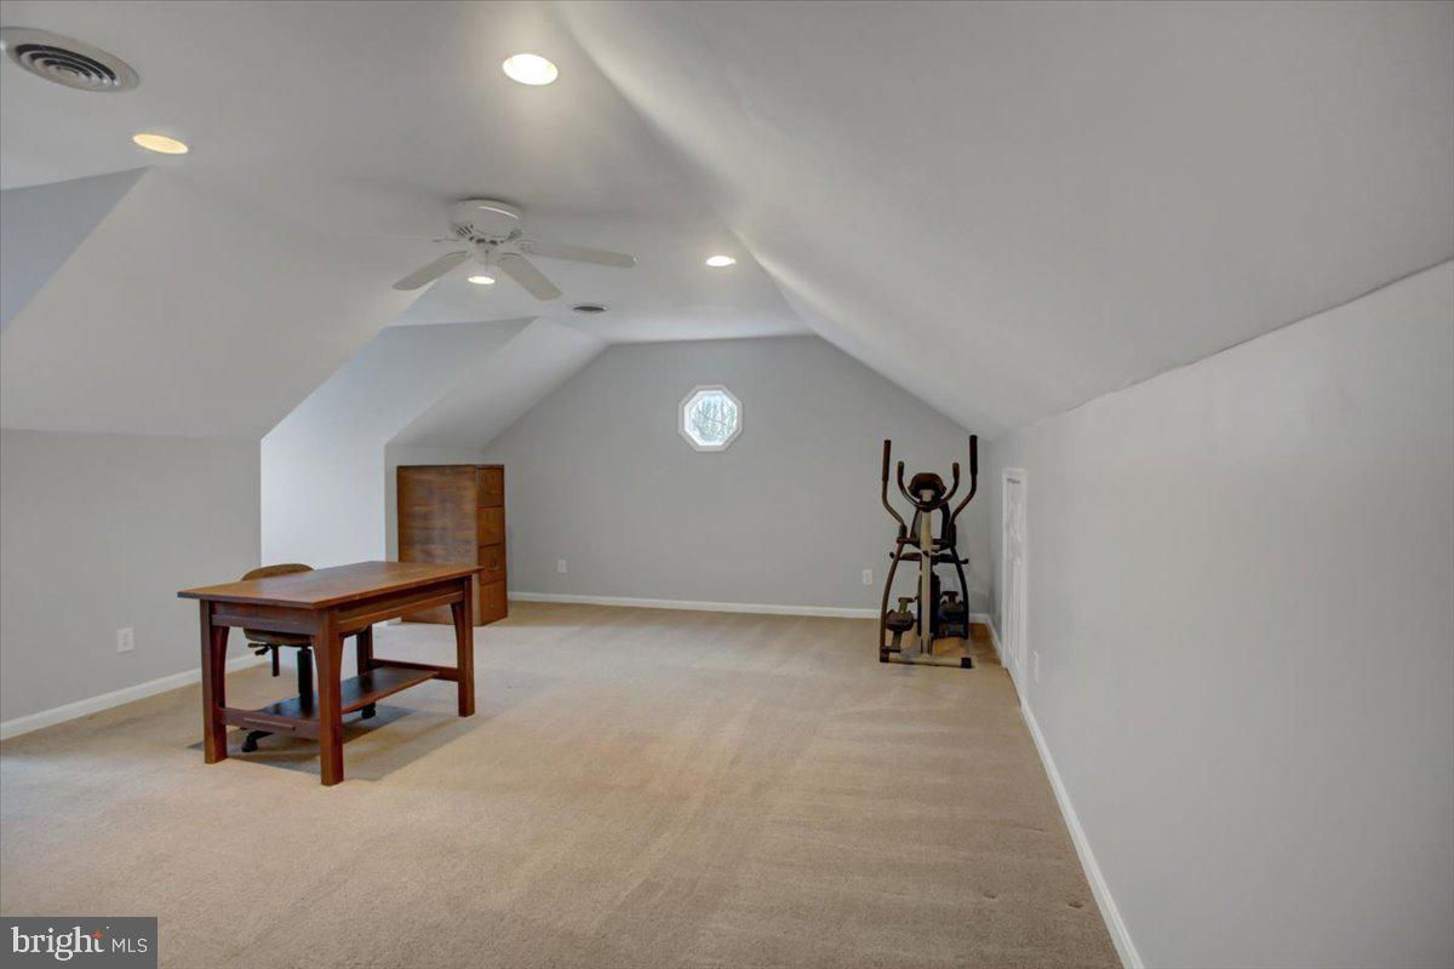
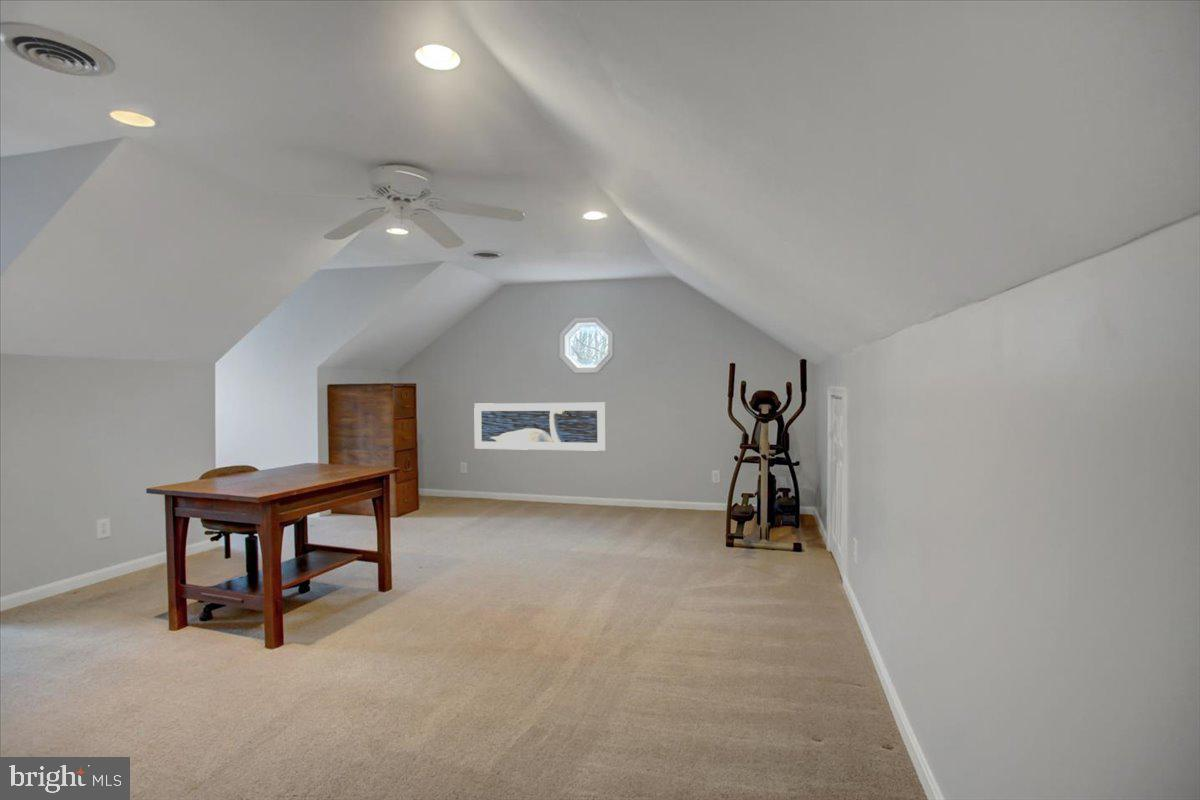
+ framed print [473,402,606,452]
